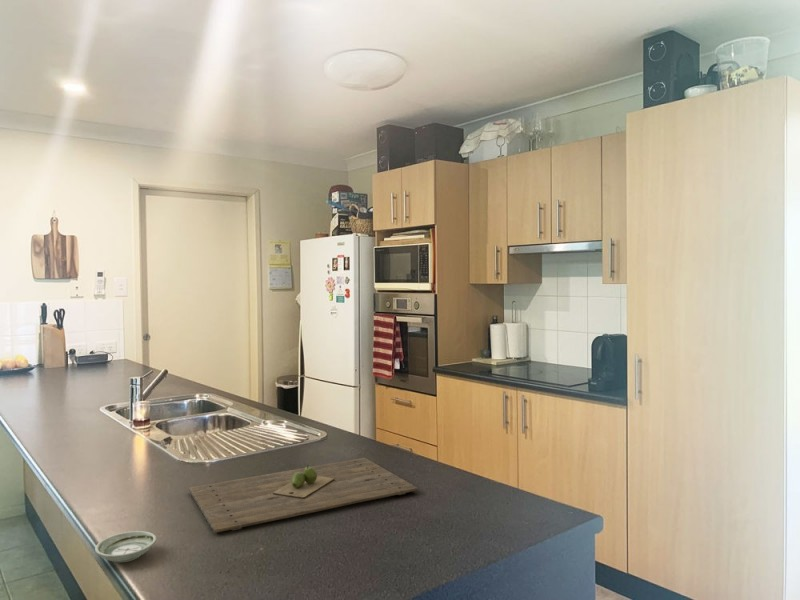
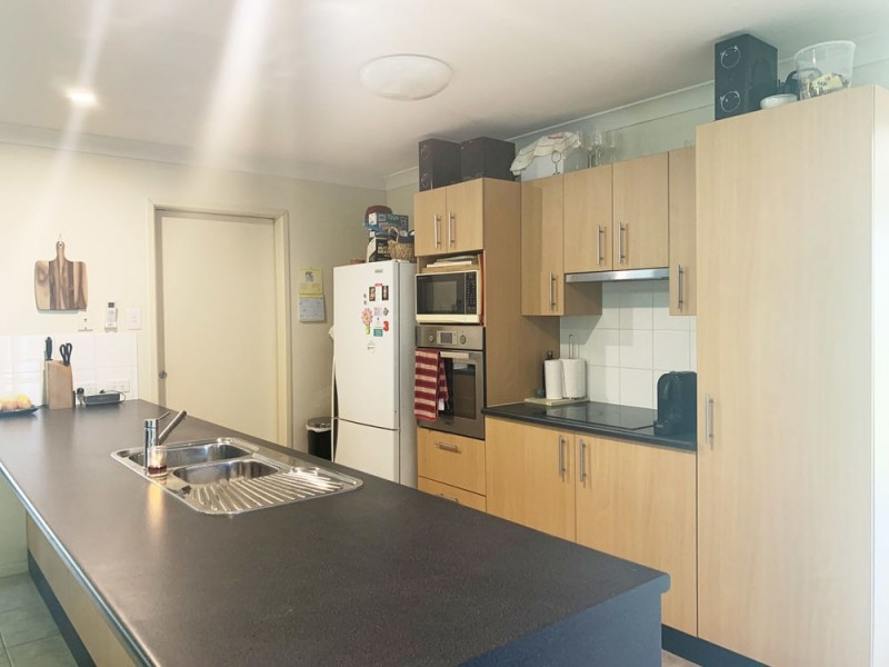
- saucer [94,530,157,563]
- cutting board [188,457,418,534]
